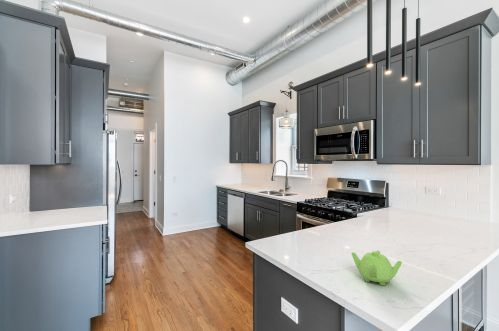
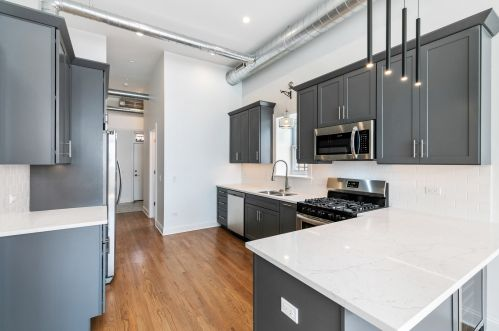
- teapot [350,250,403,287]
